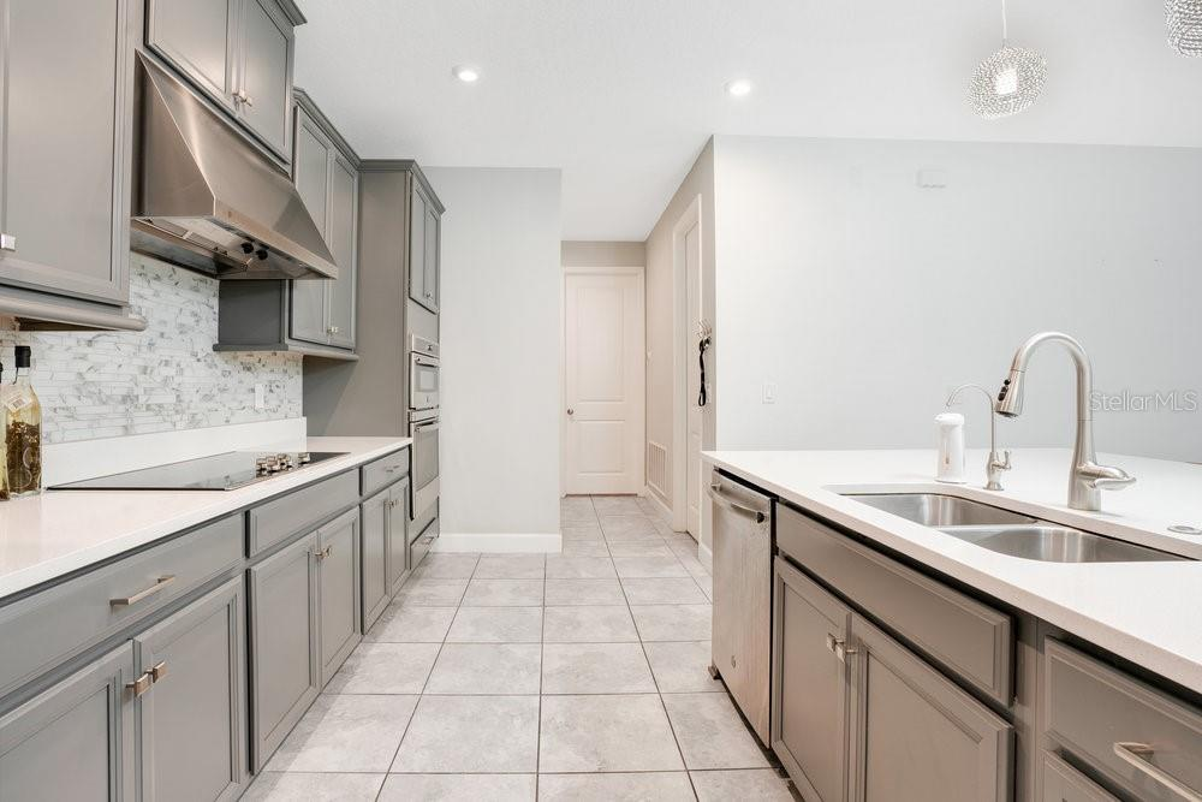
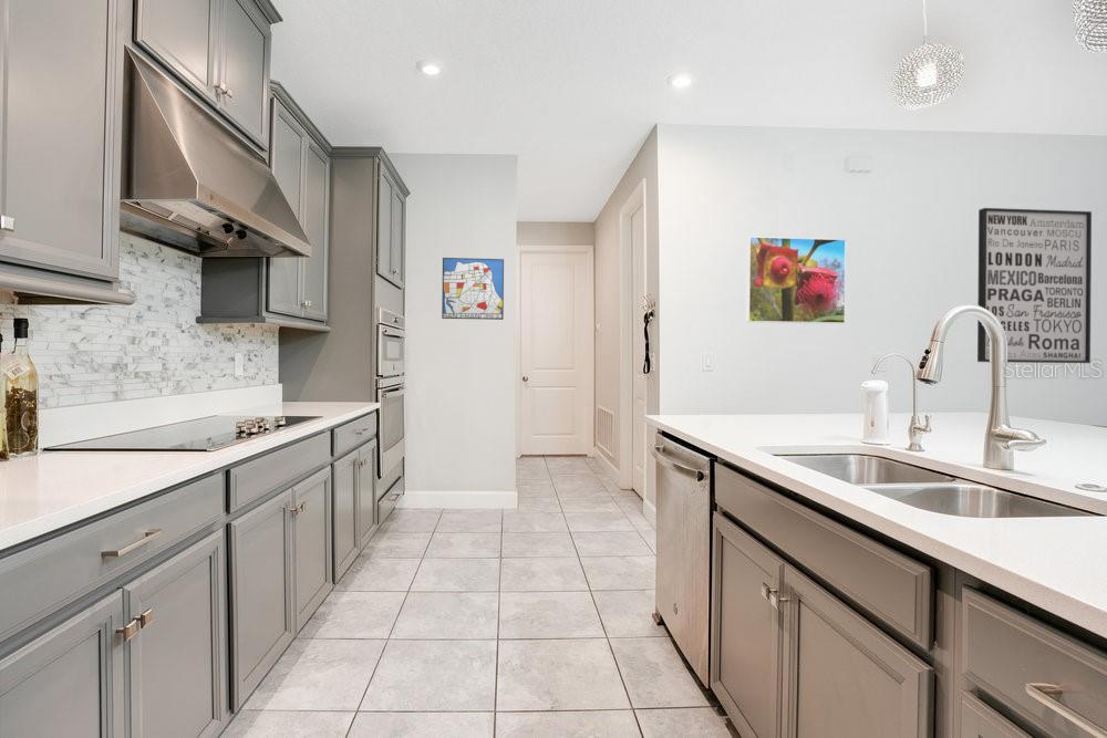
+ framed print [746,236,847,324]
+ wall art [976,207,1093,364]
+ wall art [441,257,505,321]
